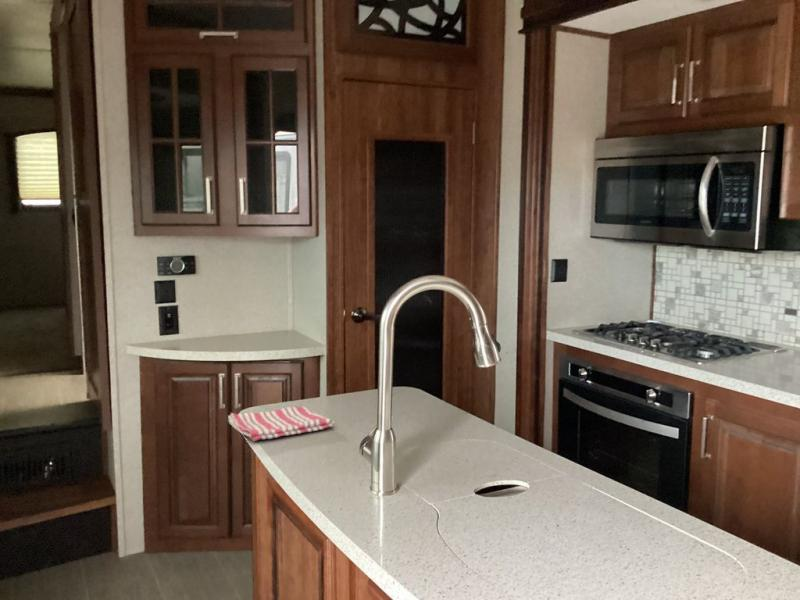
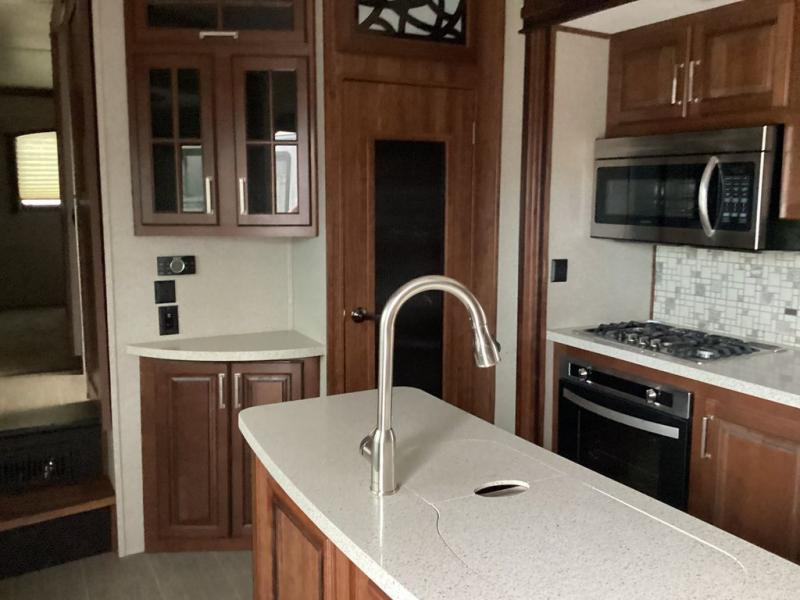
- dish towel [227,405,335,442]
